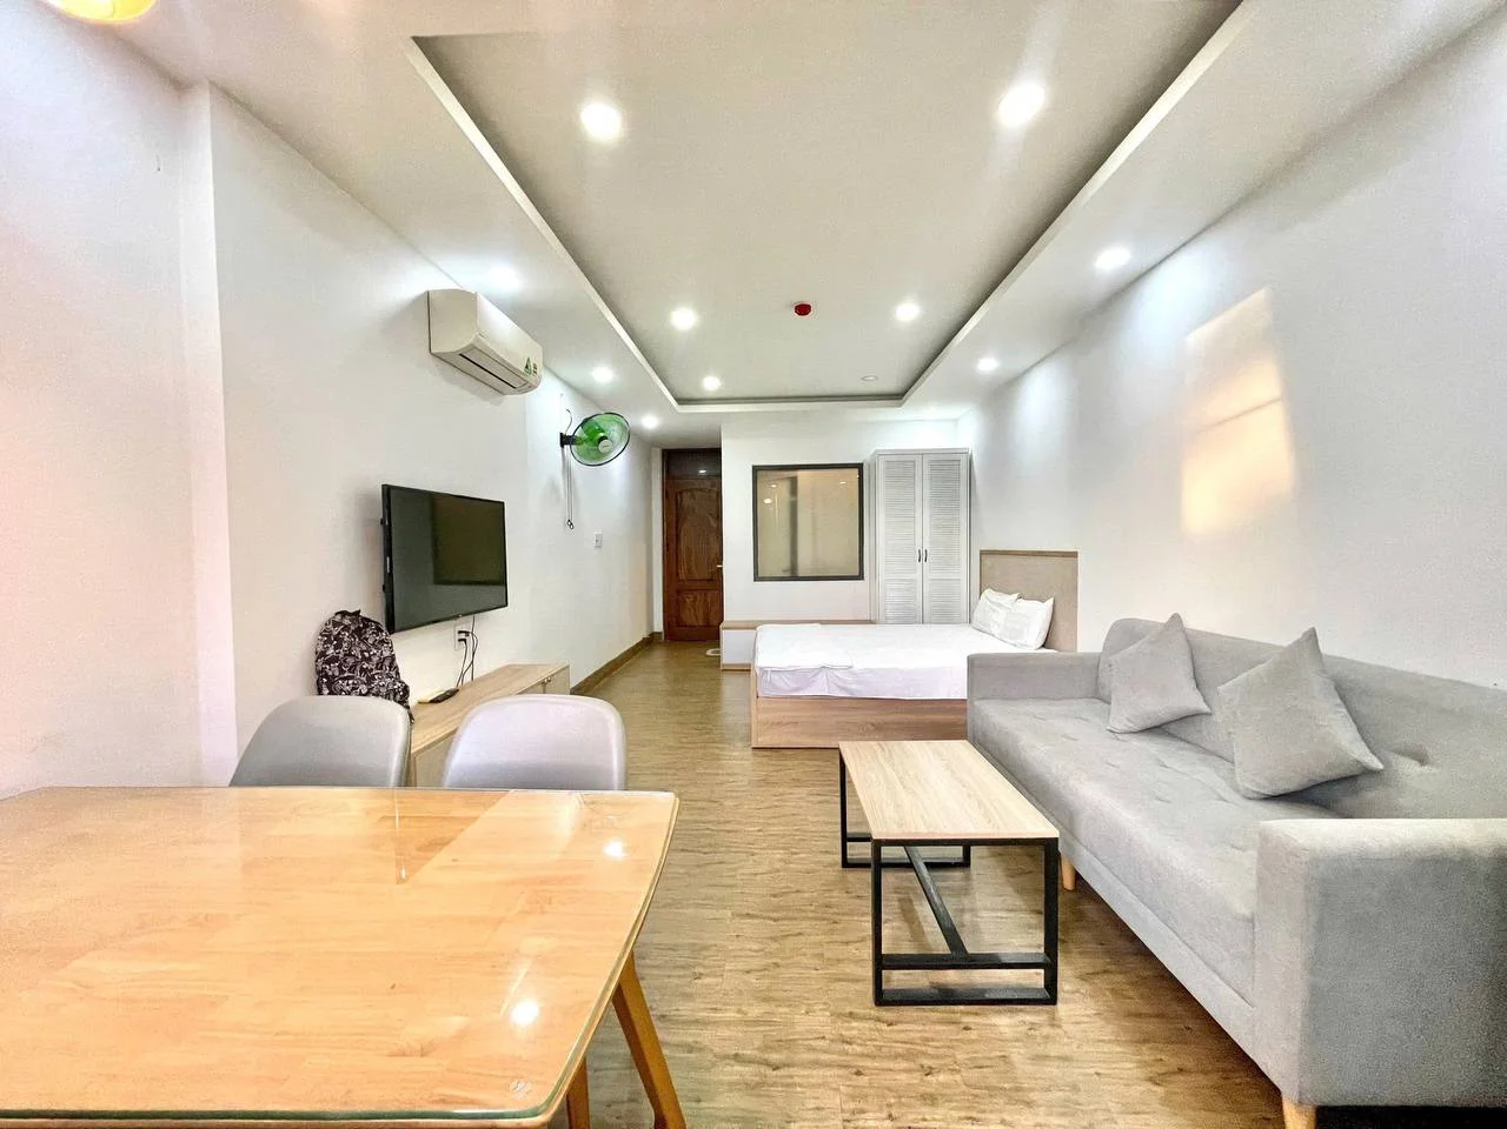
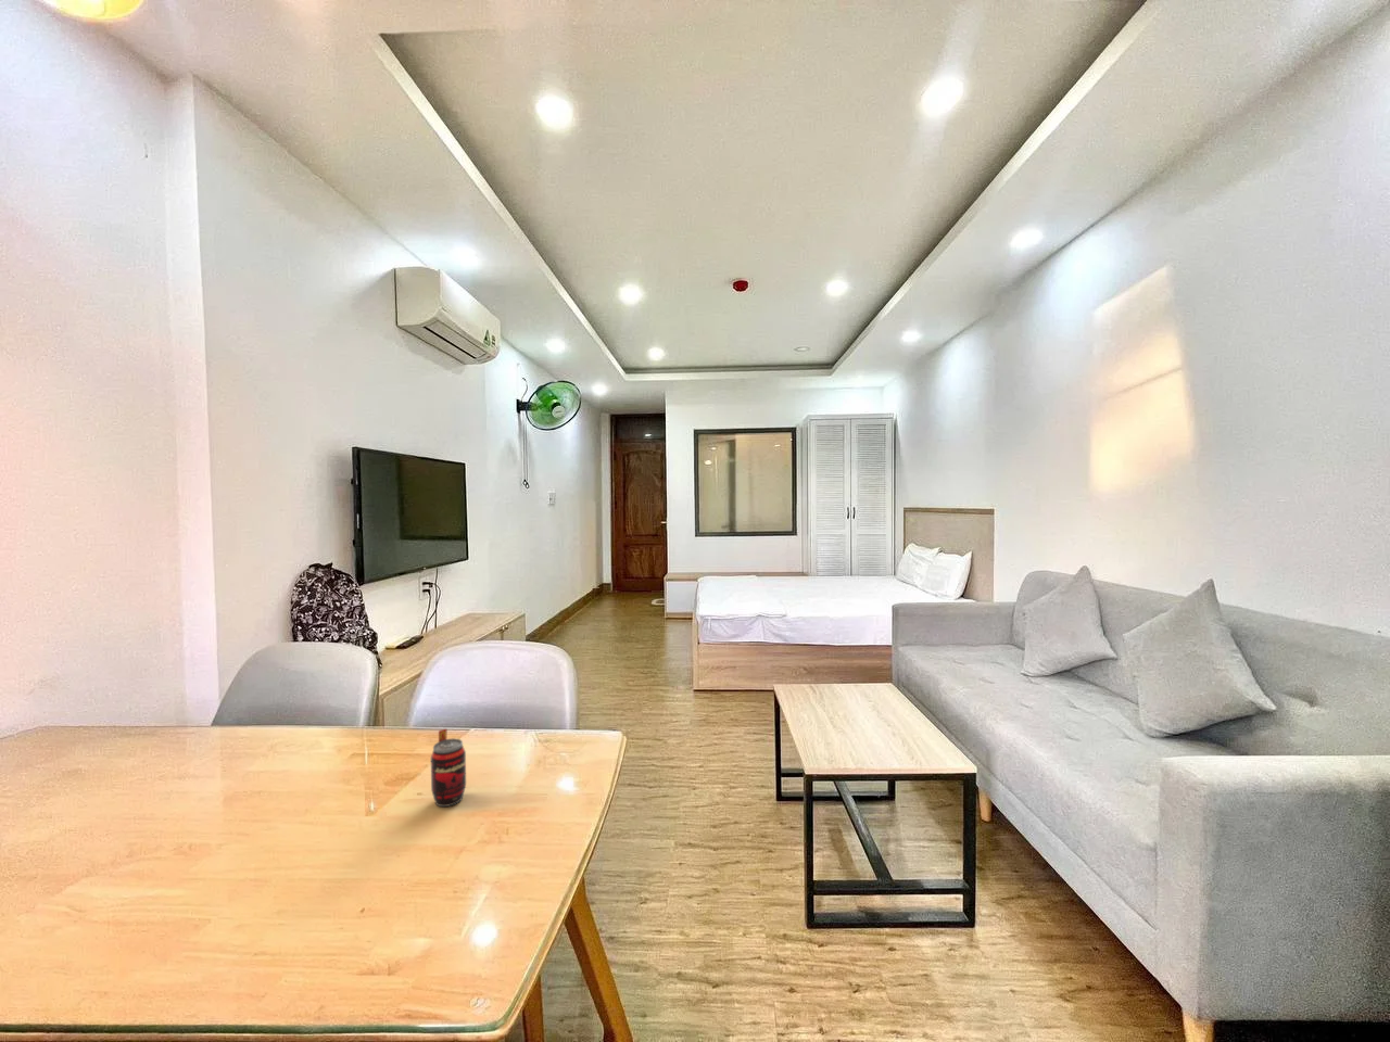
+ beverage can [430,727,467,808]
